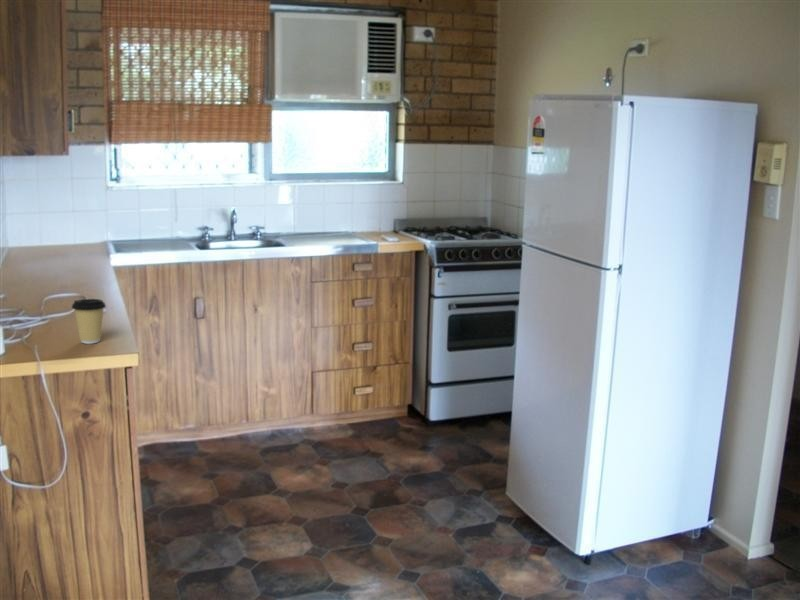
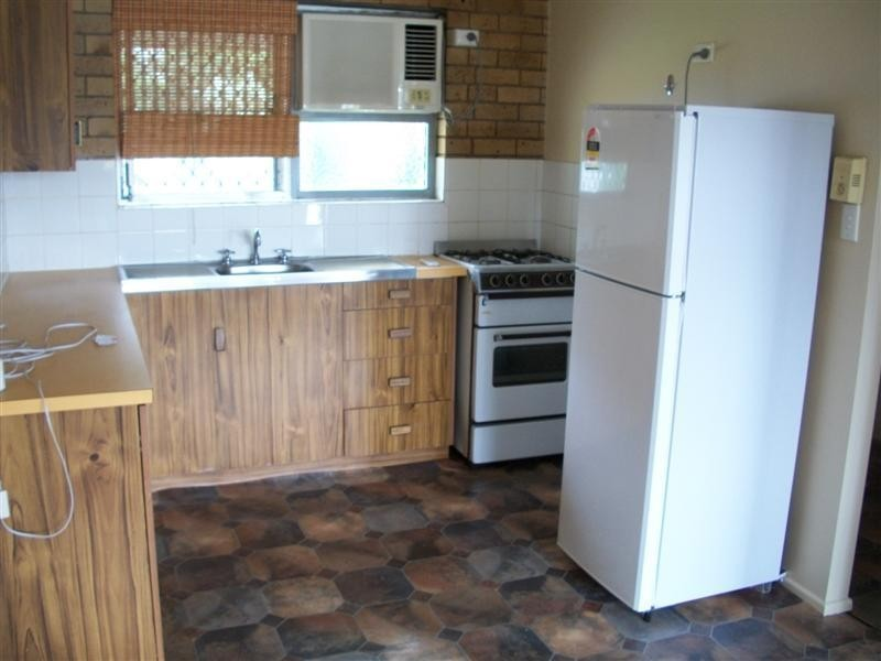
- coffee cup [71,298,107,345]
